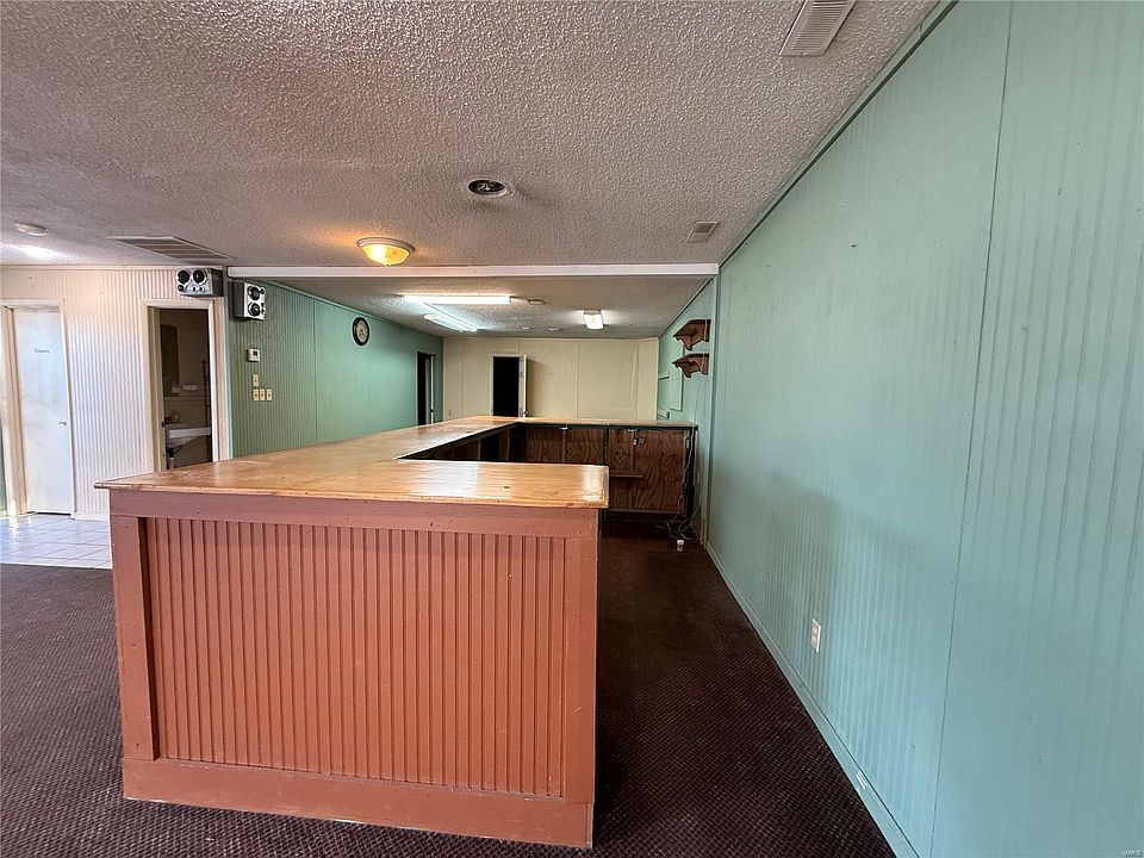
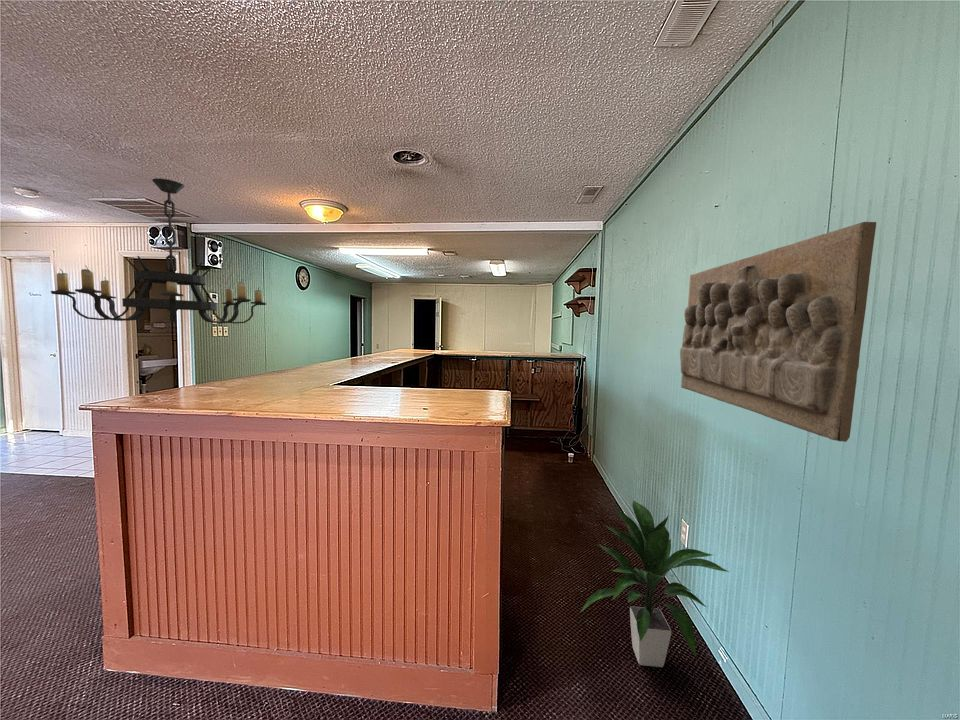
+ relief panel [679,221,877,443]
+ chandelier [50,177,267,325]
+ indoor plant [580,499,730,668]
